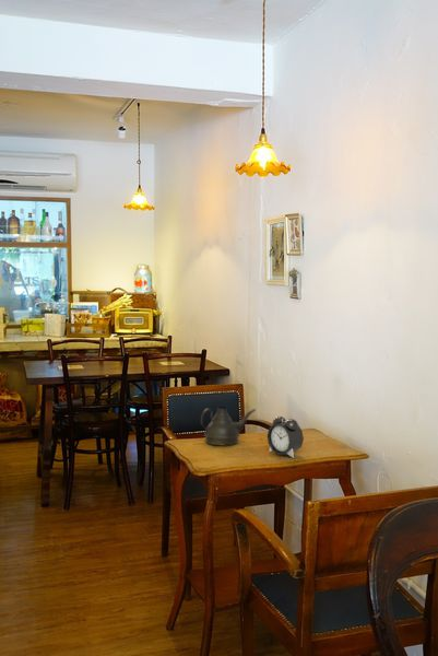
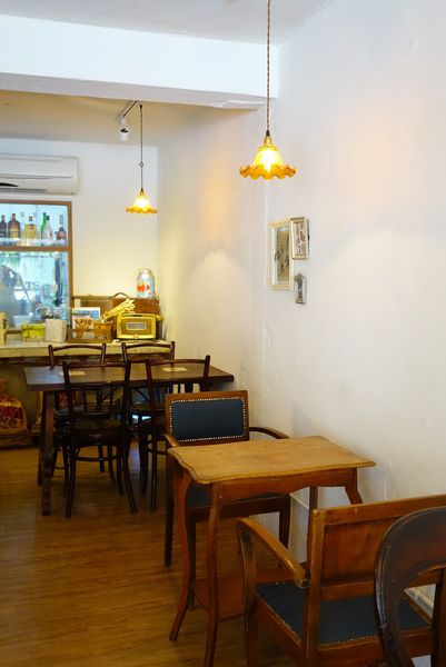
- teapot [200,406,257,446]
- alarm clock [267,415,305,459]
